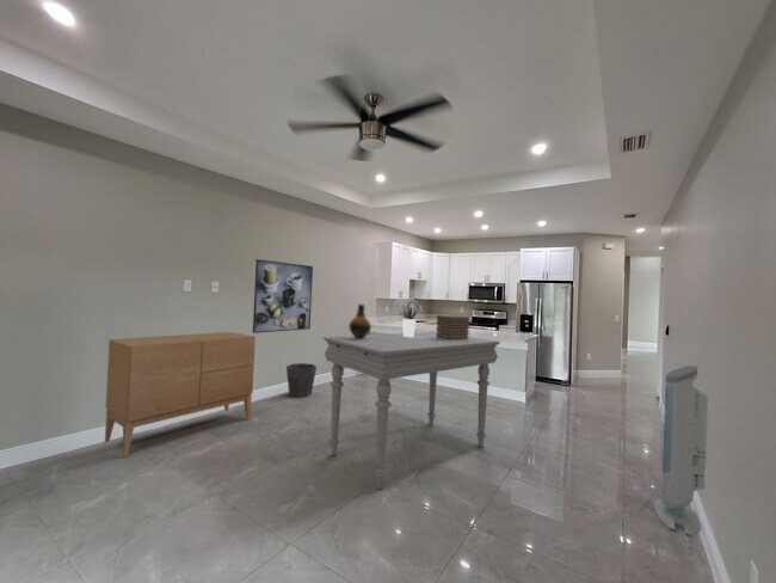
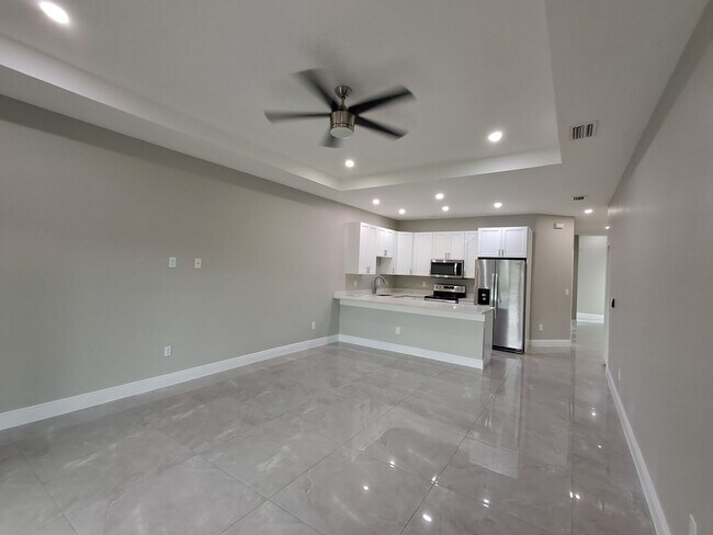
- potted plant [396,305,426,337]
- book stack [436,314,472,340]
- ceramic jug [347,302,372,339]
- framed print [252,258,314,335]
- air purifier [653,364,709,538]
- waste bin [285,362,318,399]
- sideboard [104,331,257,459]
- dining table [322,331,501,491]
